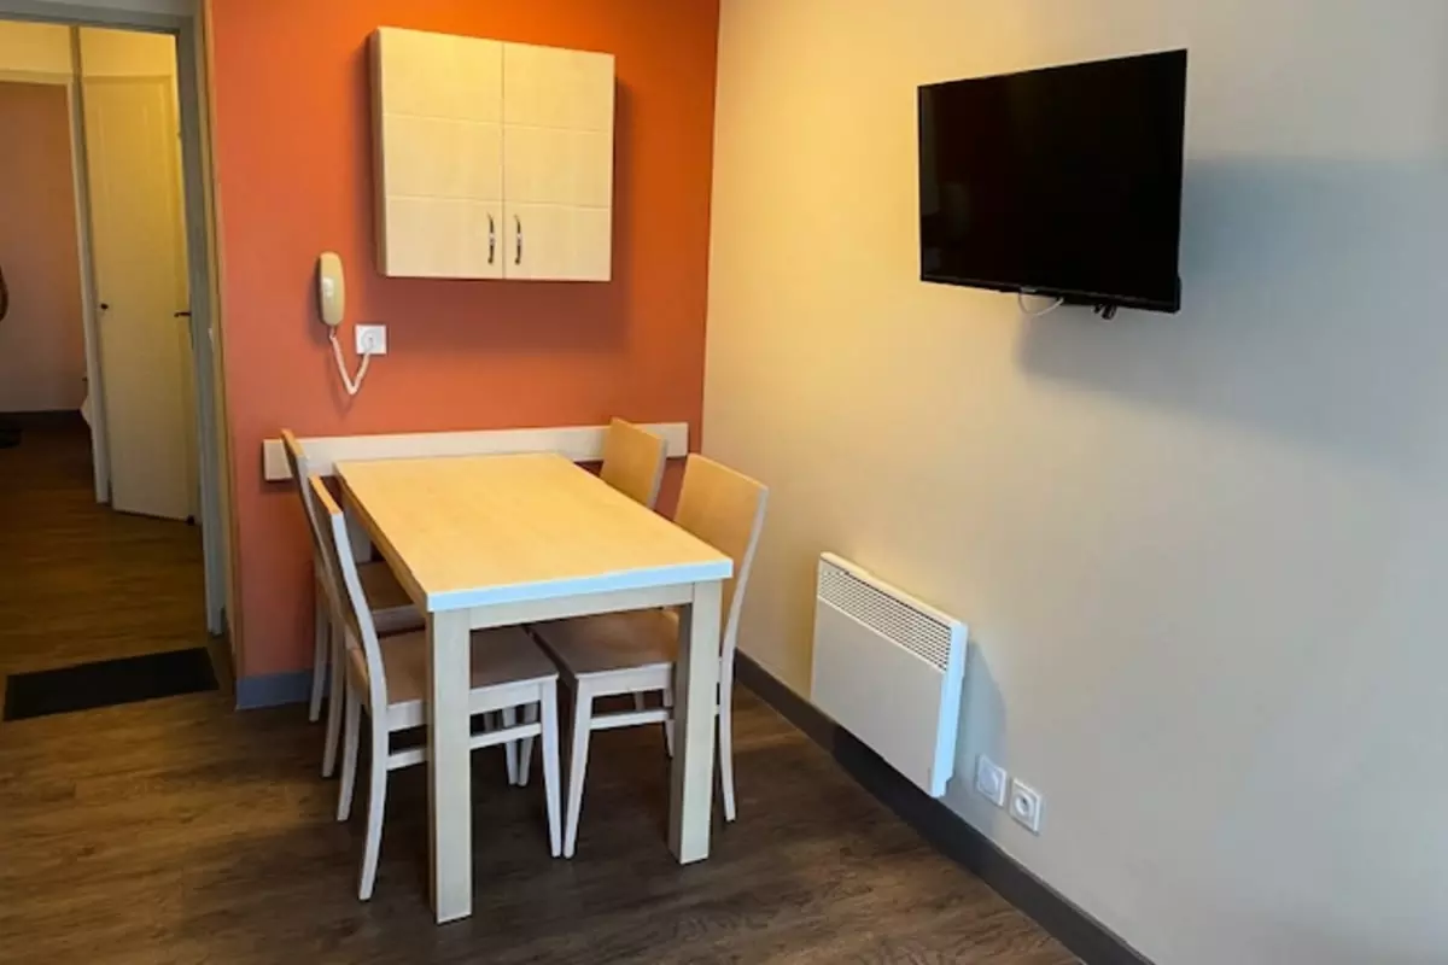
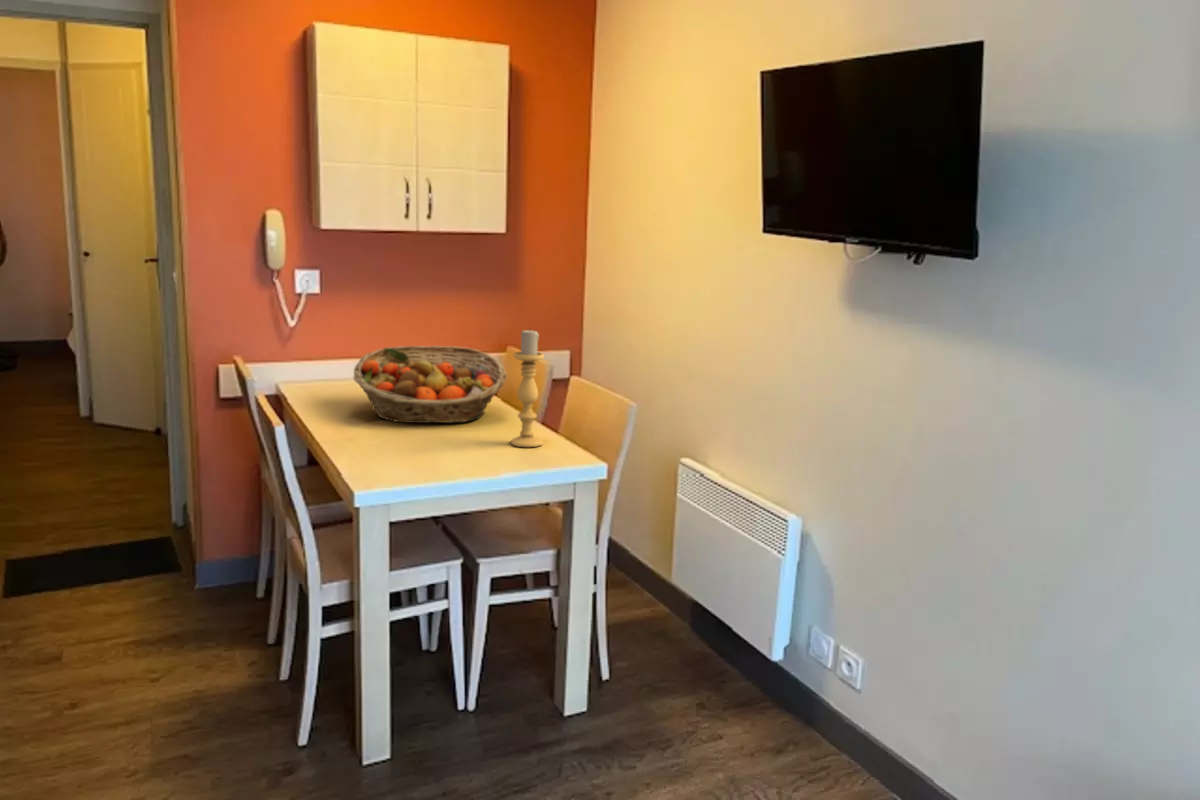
+ candle holder [510,328,545,448]
+ fruit basket [352,345,507,424]
